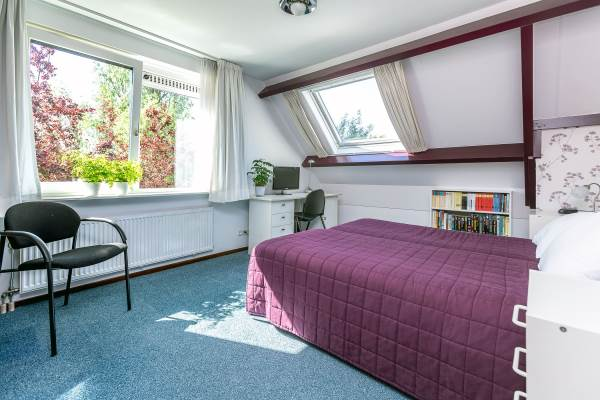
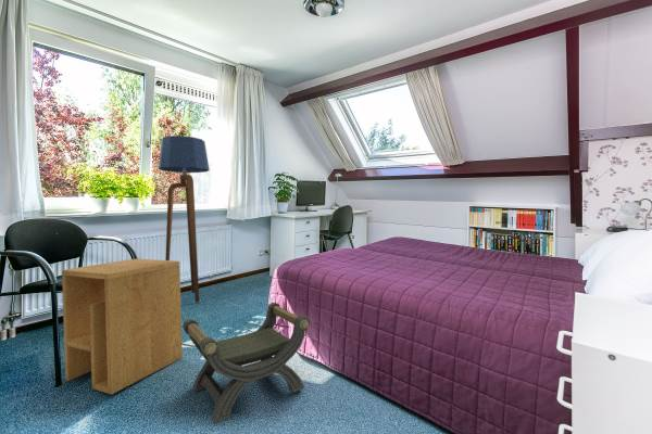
+ side table [61,257,184,396]
+ stool [181,302,311,425]
+ floor lamp [158,135,211,304]
